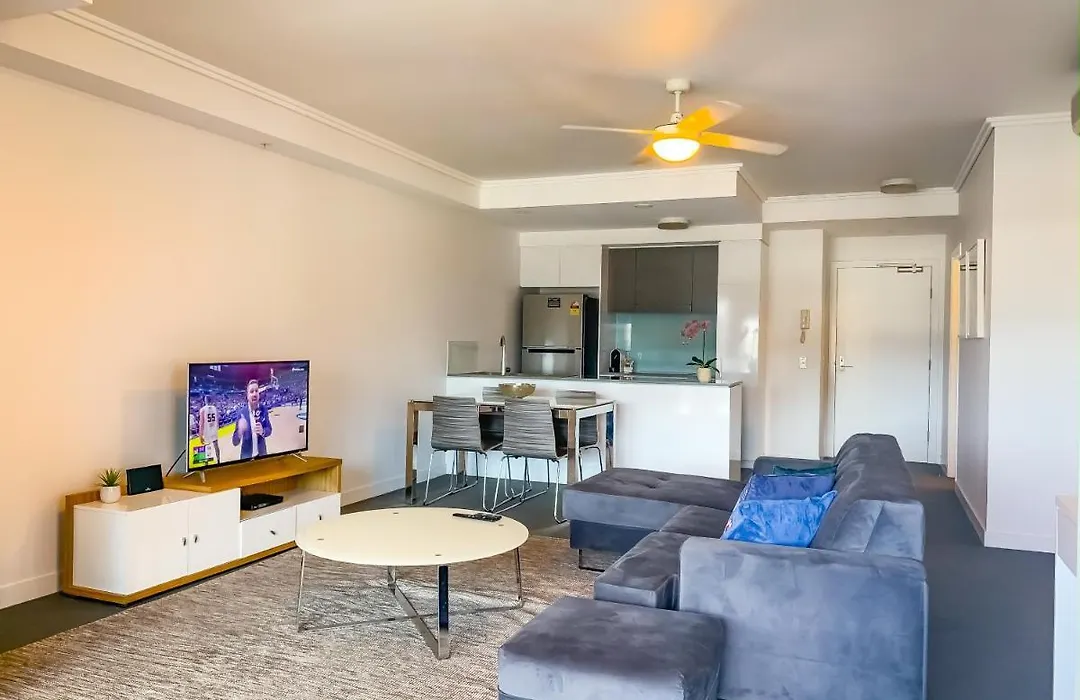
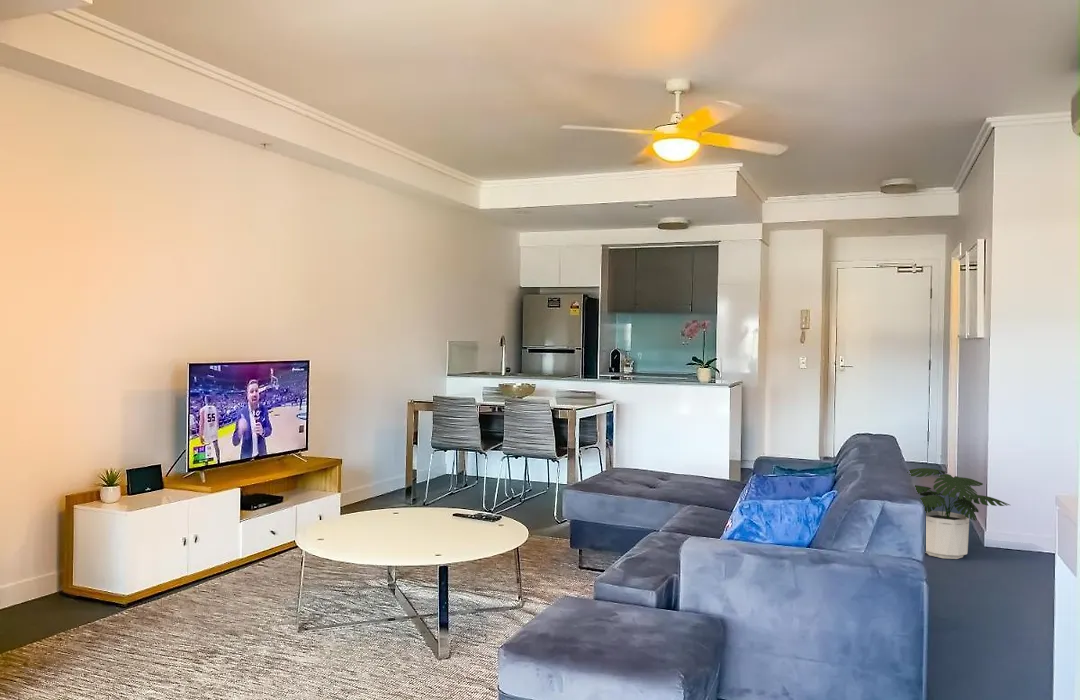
+ potted plant [908,467,1011,560]
